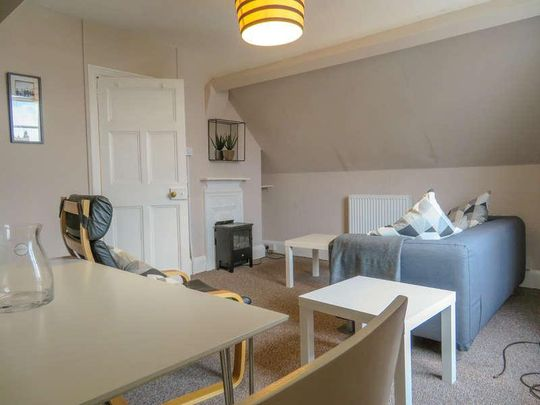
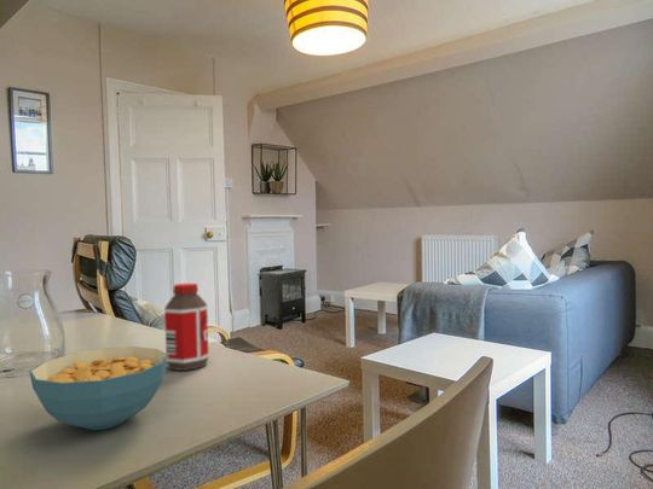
+ cereal bowl [29,345,168,431]
+ bottle [163,283,209,372]
